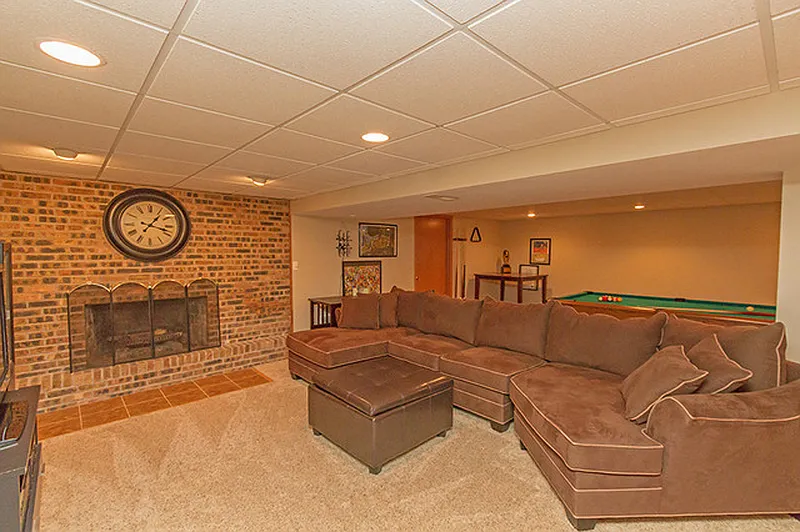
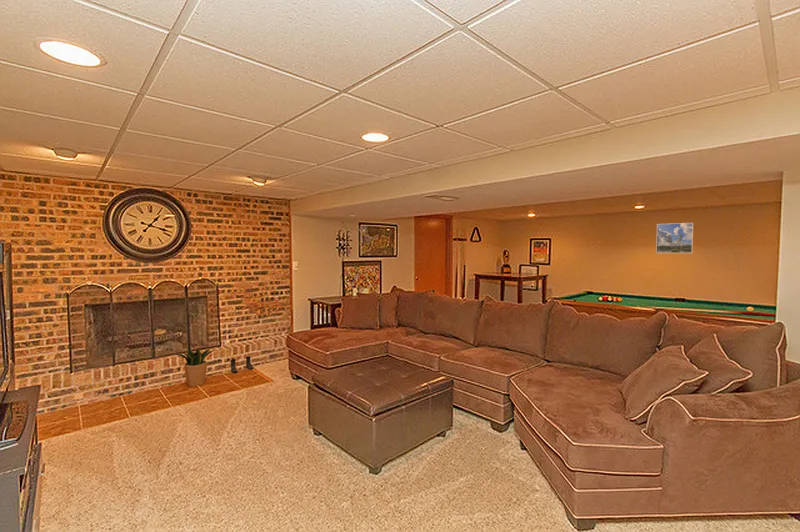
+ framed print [655,222,694,254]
+ boots [230,355,254,373]
+ potted plant [175,347,215,387]
